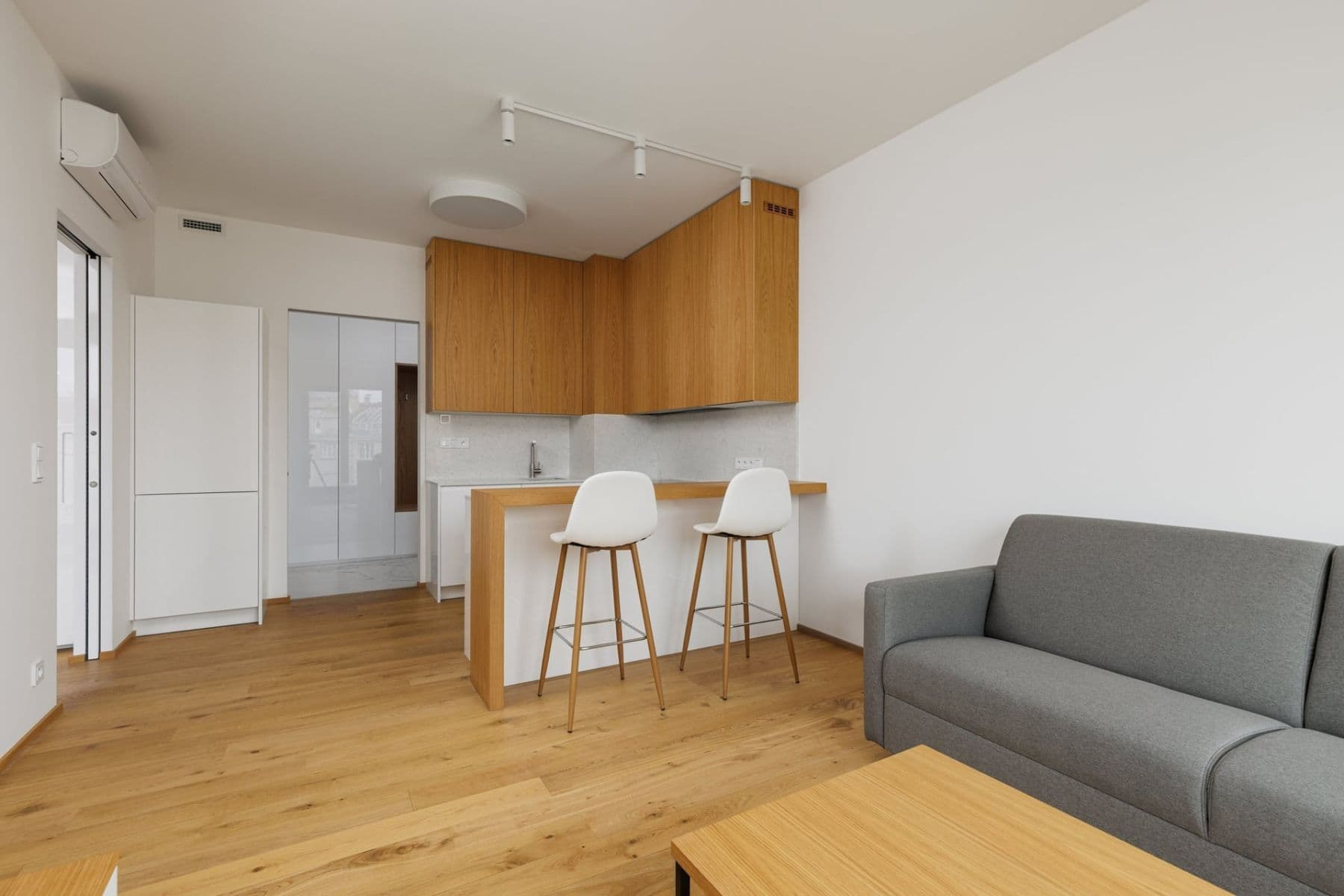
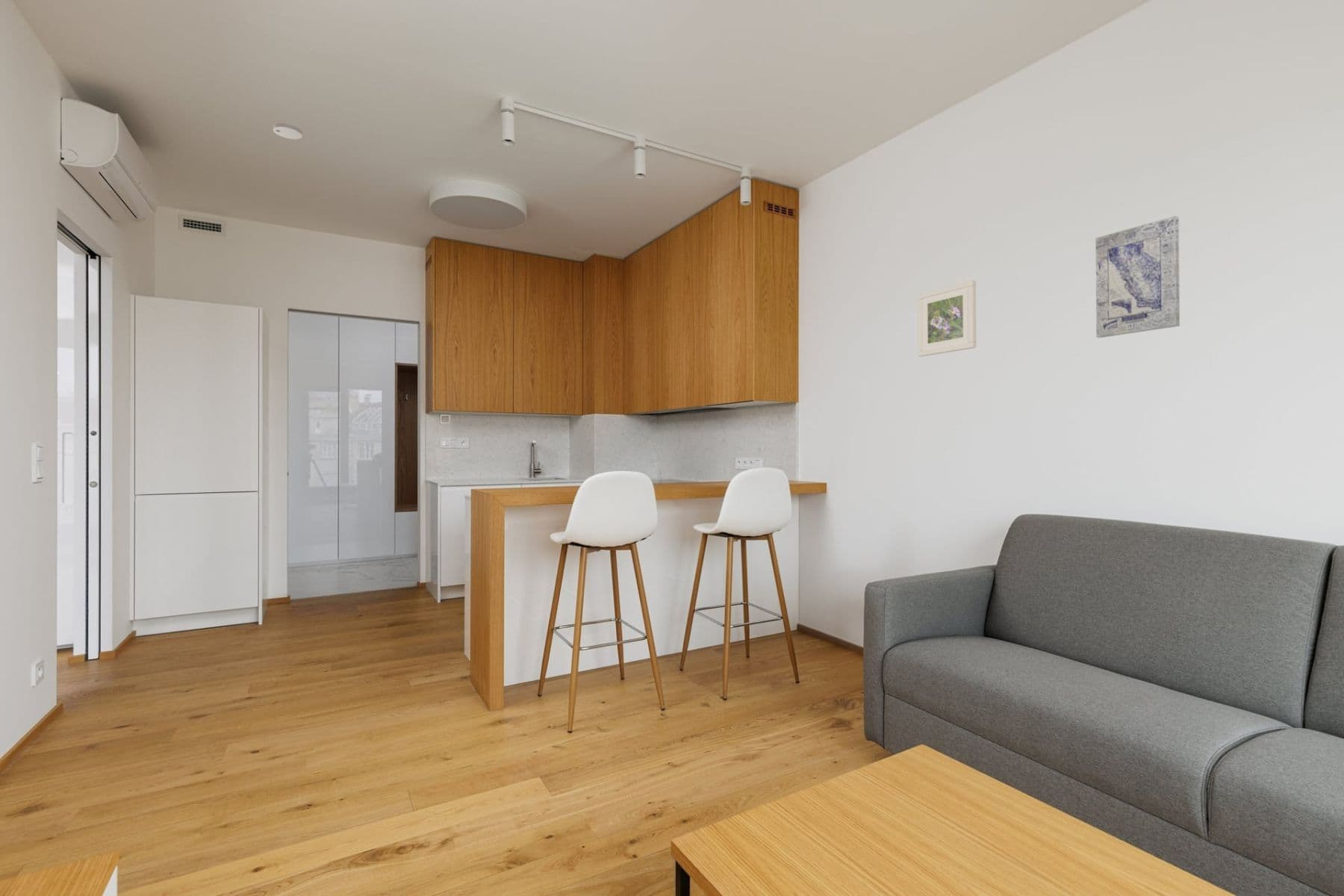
+ smoke detector [273,122,303,140]
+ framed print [917,279,977,358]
+ wall art [1095,215,1180,338]
